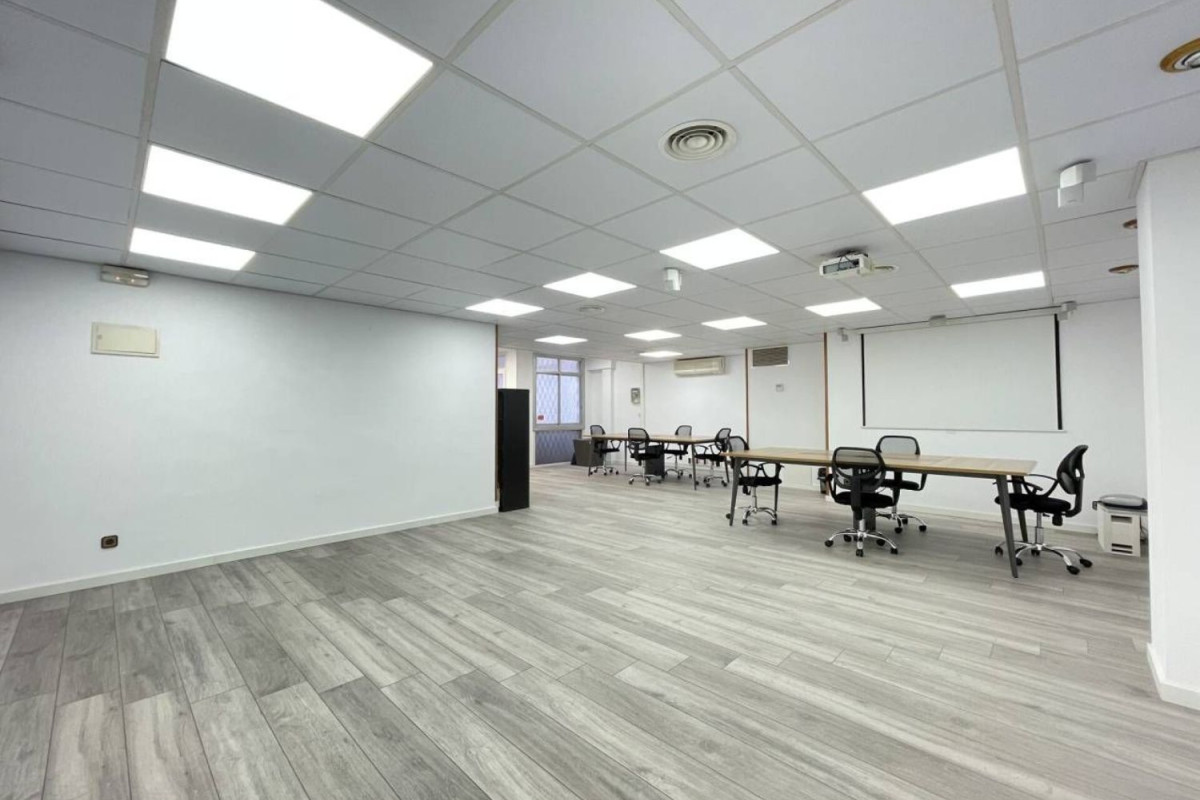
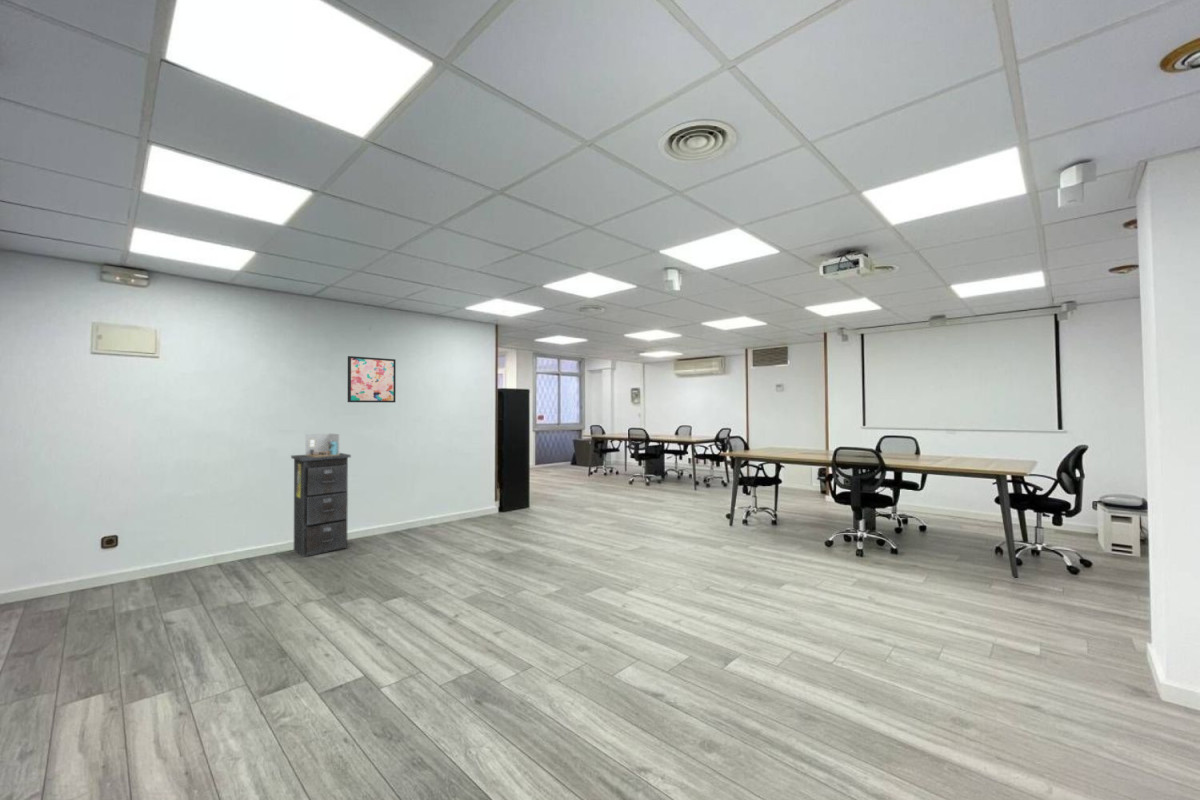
+ filing cabinet [290,452,352,558]
+ binder [305,432,341,457]
+ wall art [347,355,397,403]
